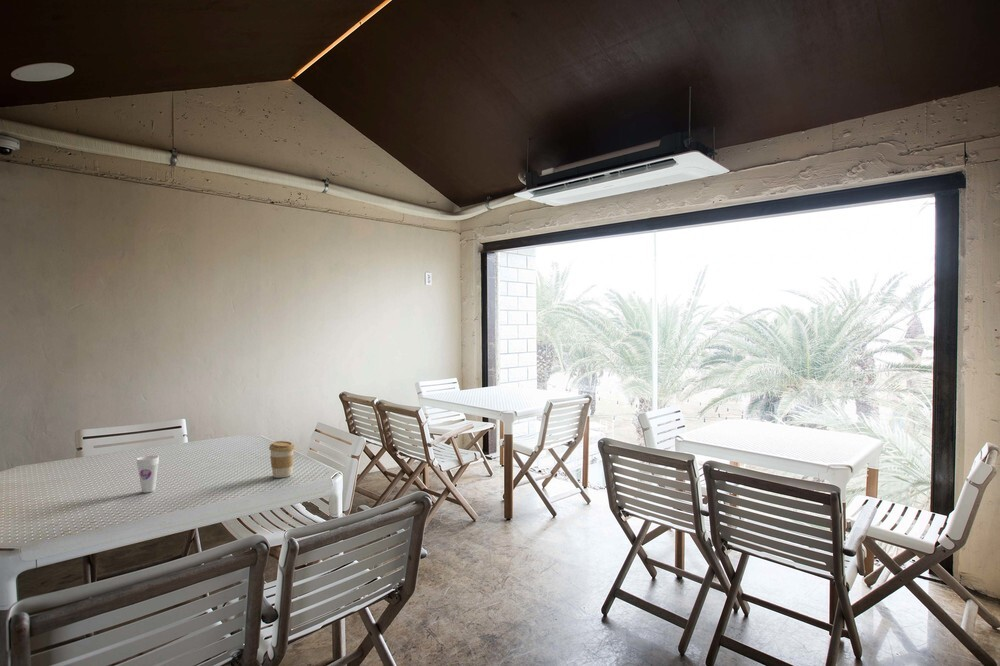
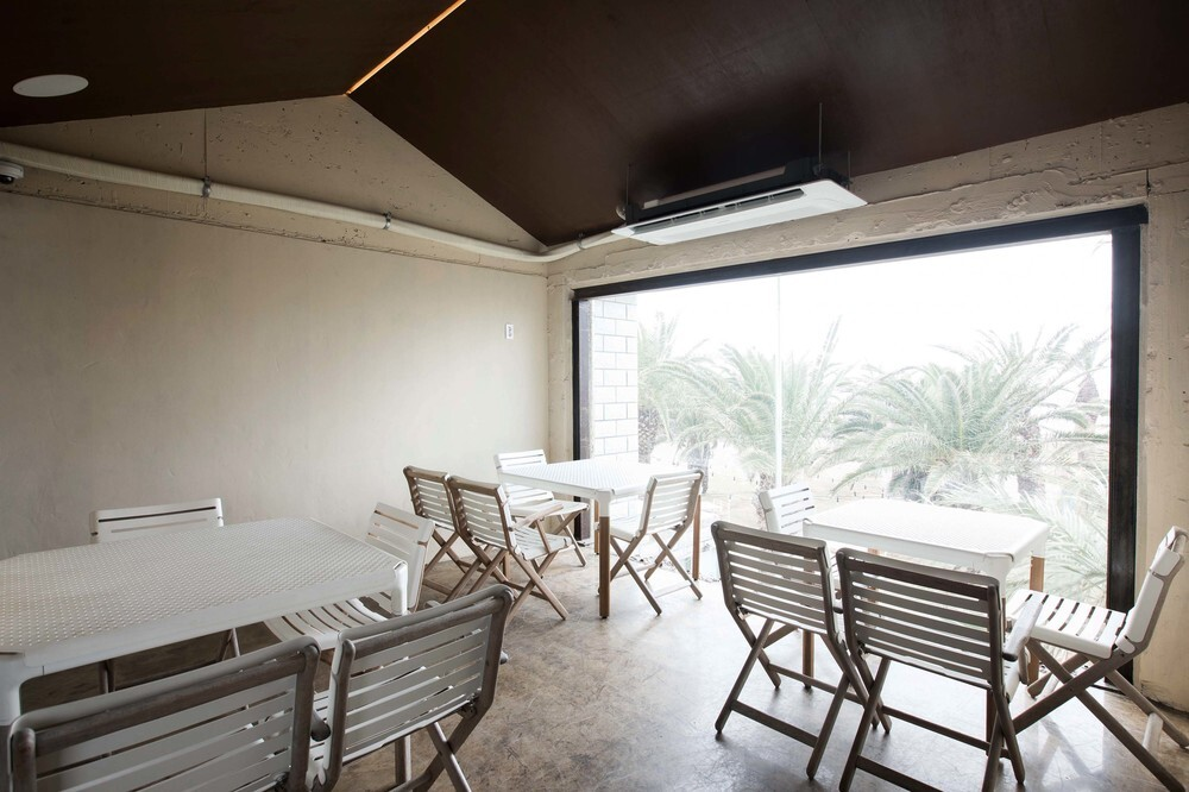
- coffee cup [268,440,296,479]
- cup [136,455,160,494]
